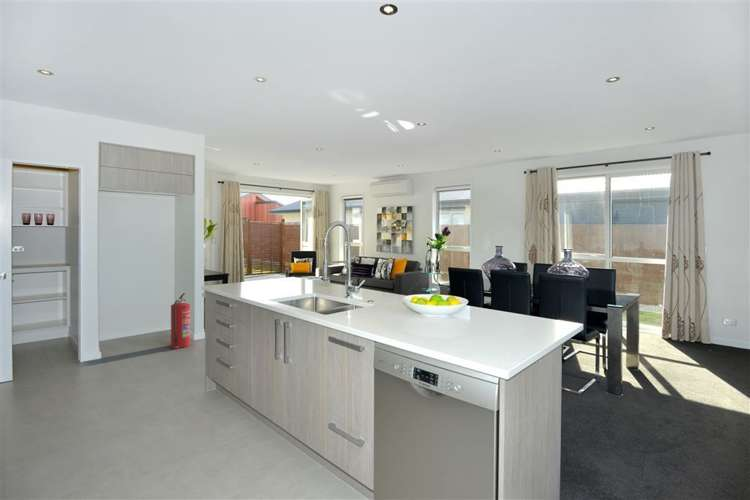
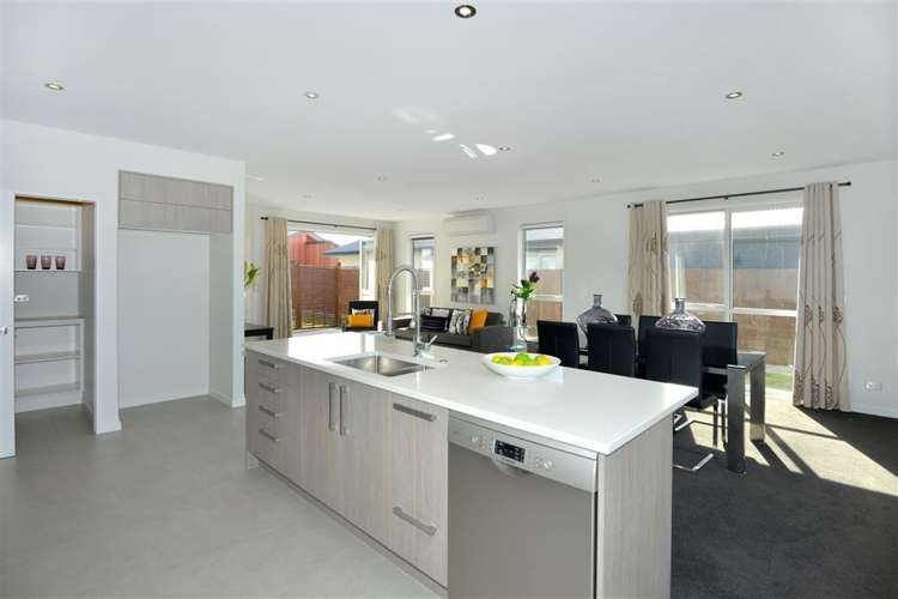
- fire extinguisher [170,292,191,350]
